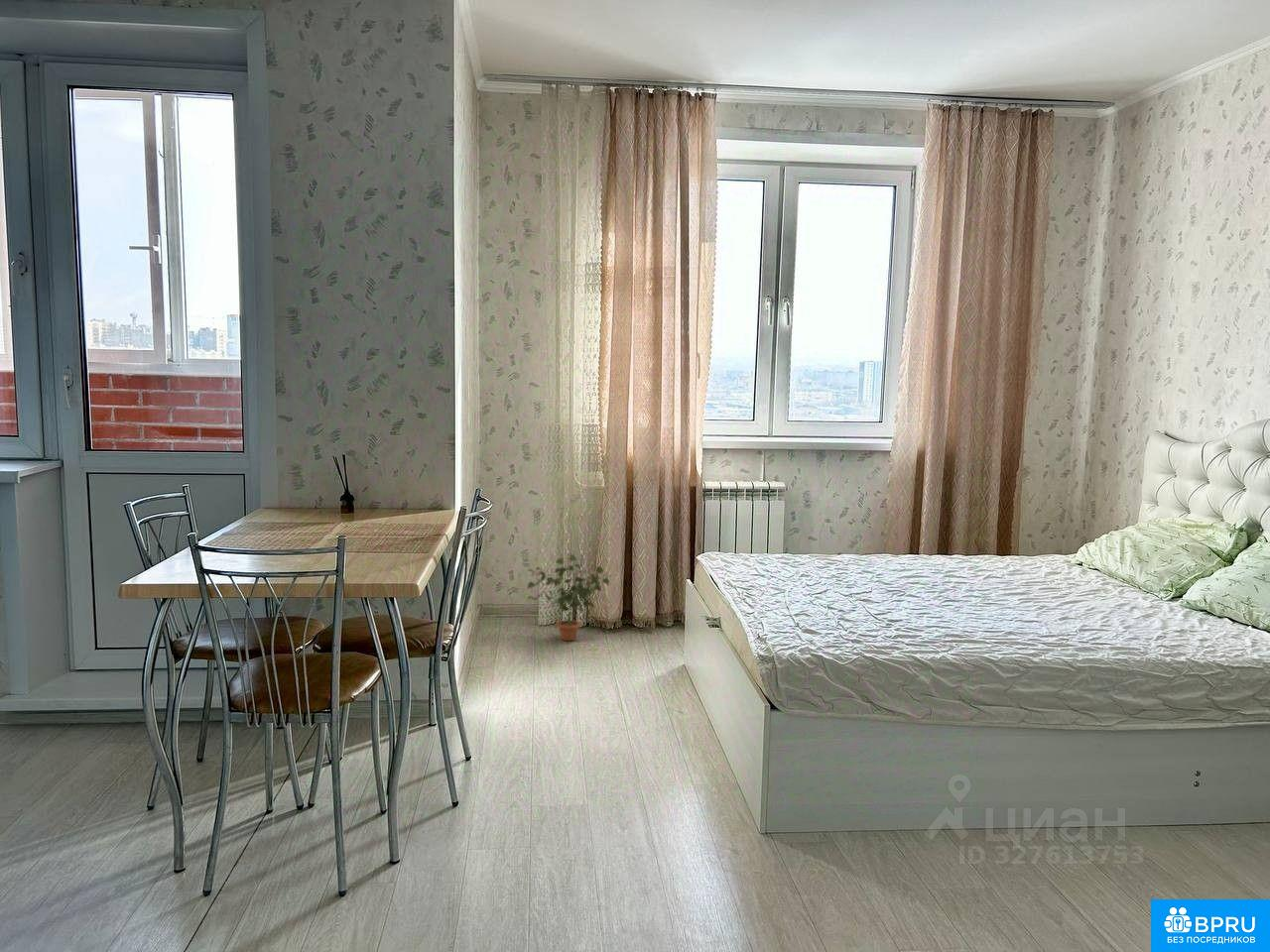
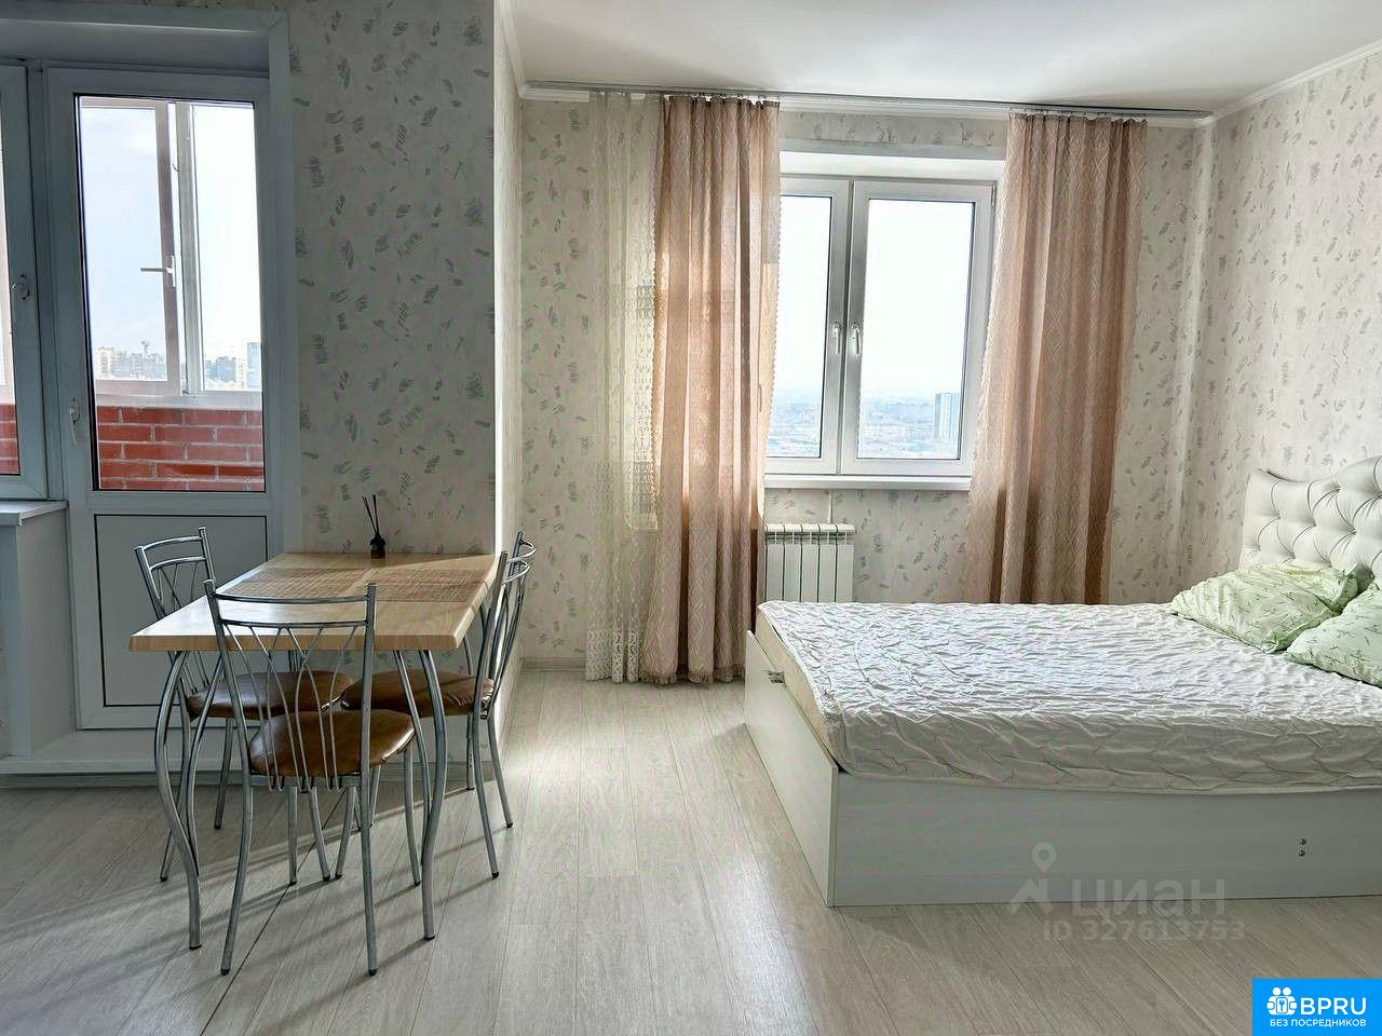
- potted plant [526,551,611,642]
